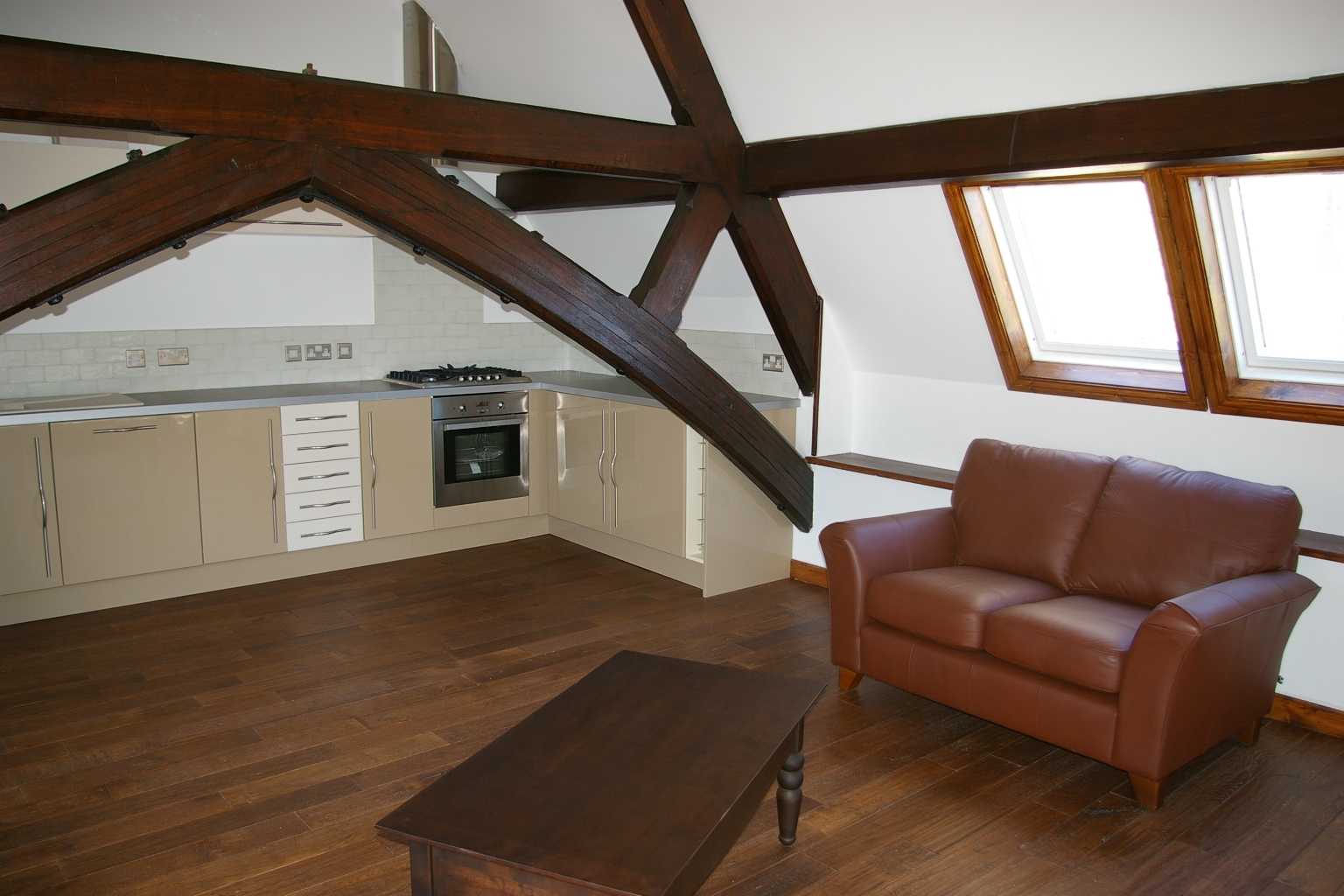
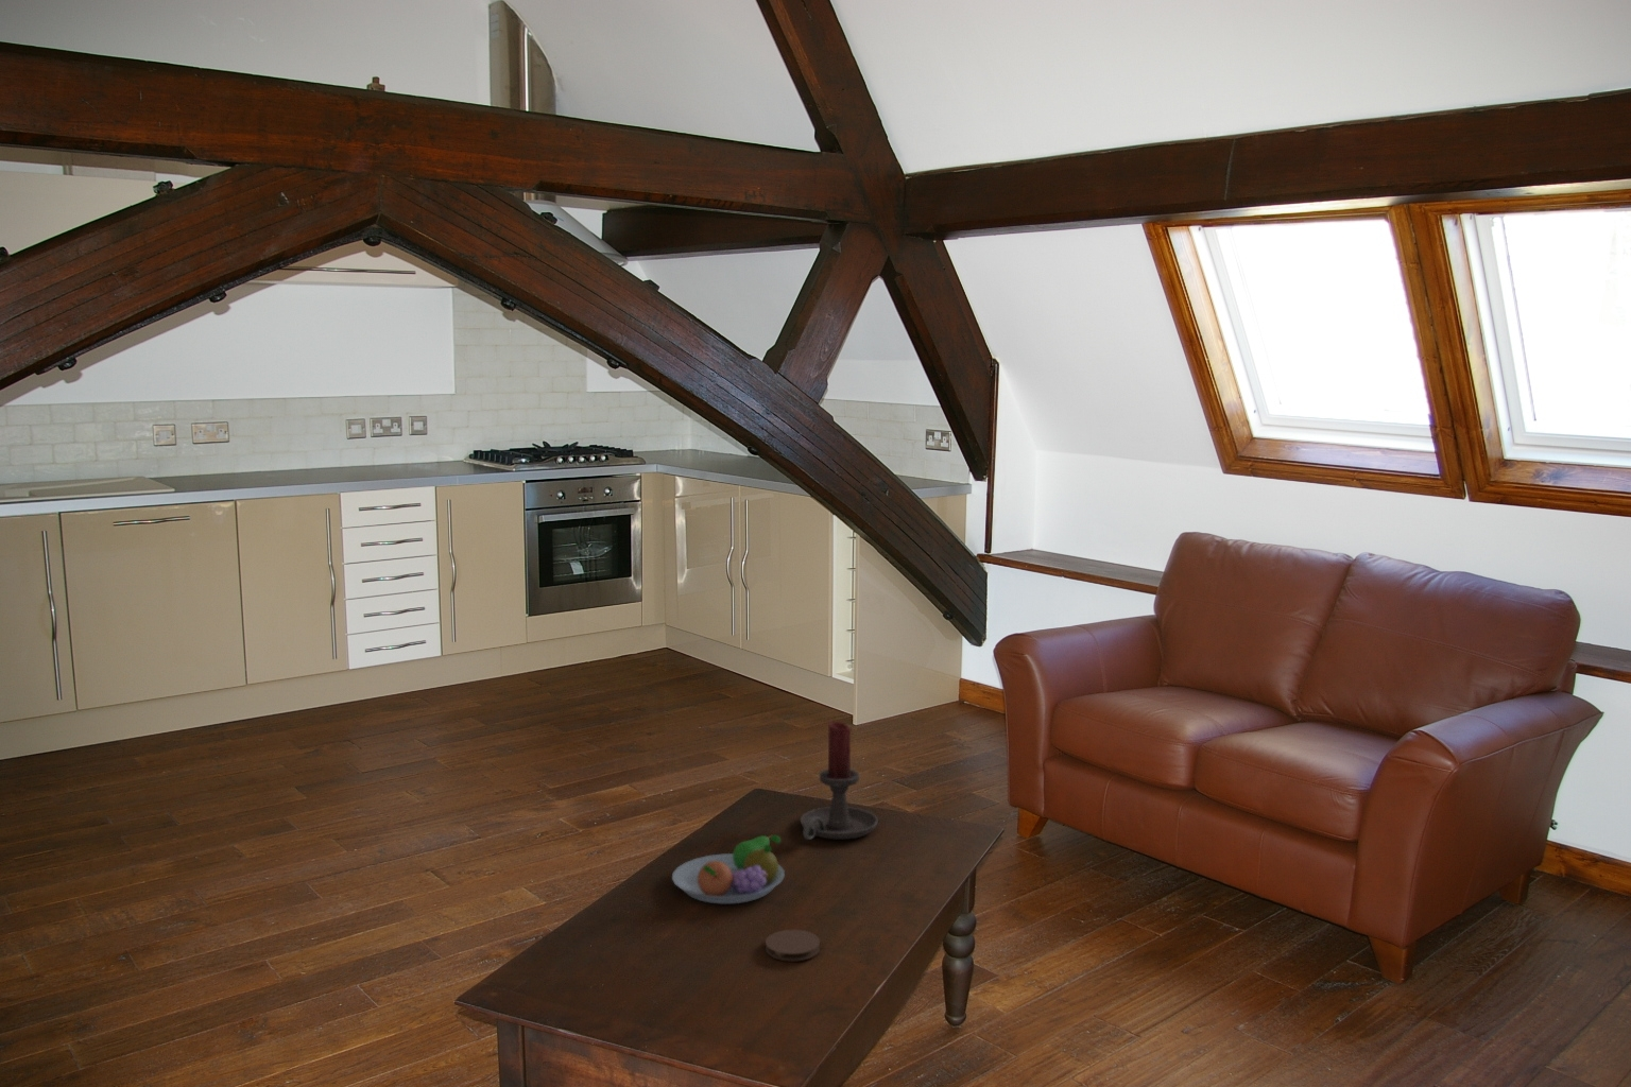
+ candle holder [800,721,880,841]
+ coaster [765,929,820,962]
+ fruit bowl [671,835,786,905]
